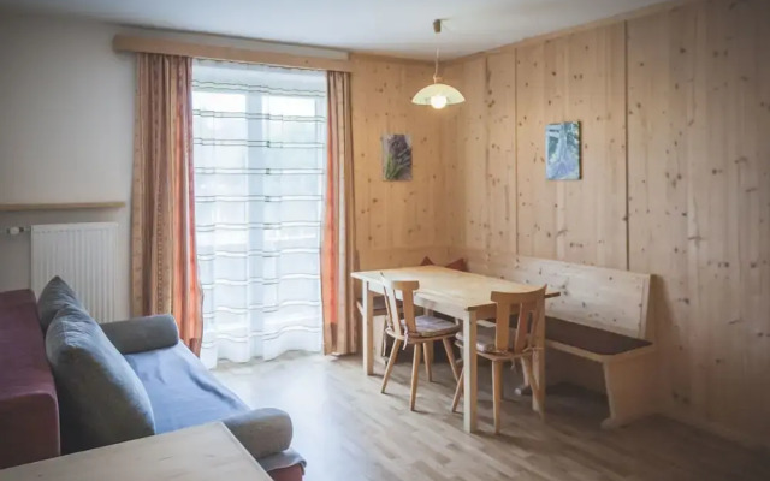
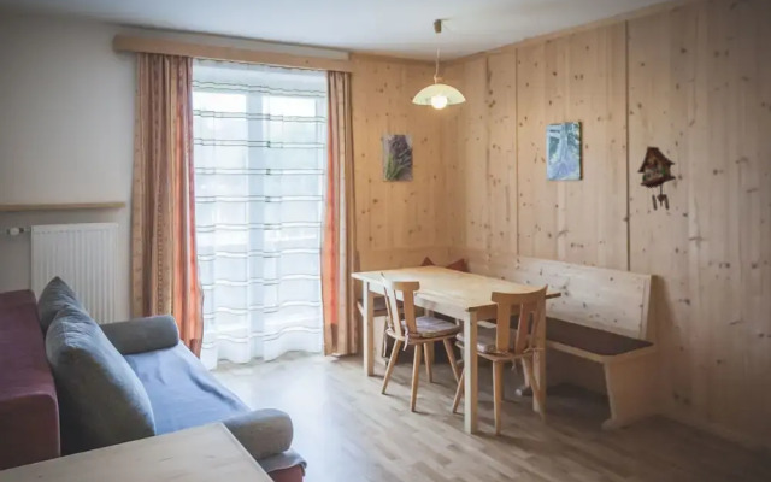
+ cuckoo clock [636,145,677,212]
